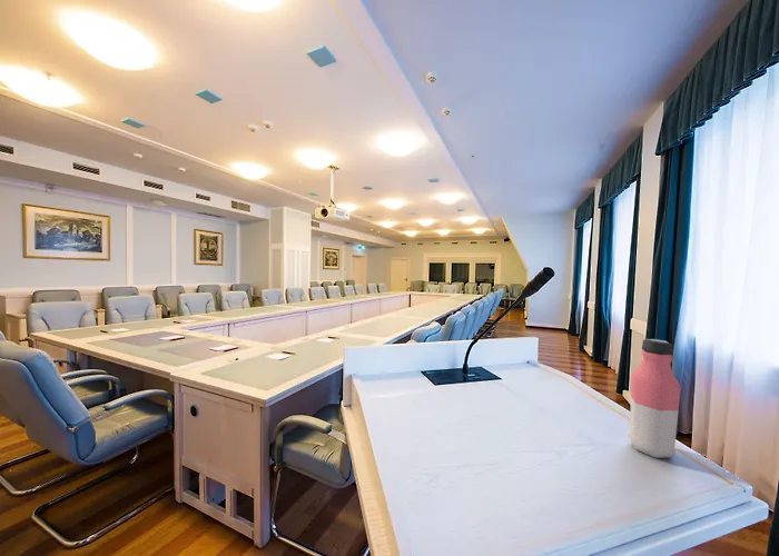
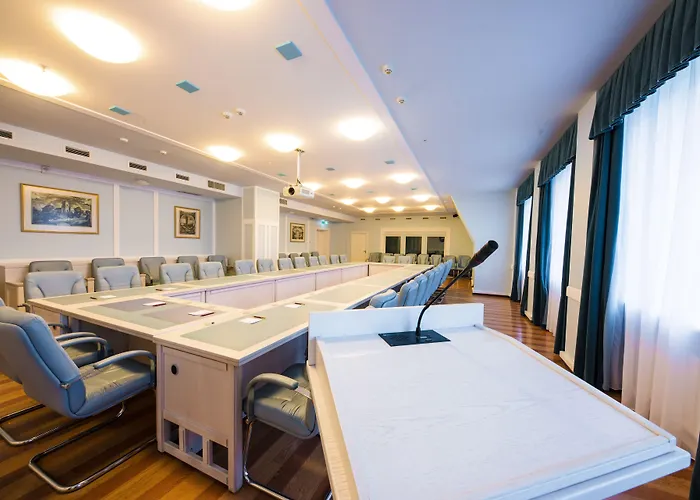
- water bottle [627,338,682,459]
